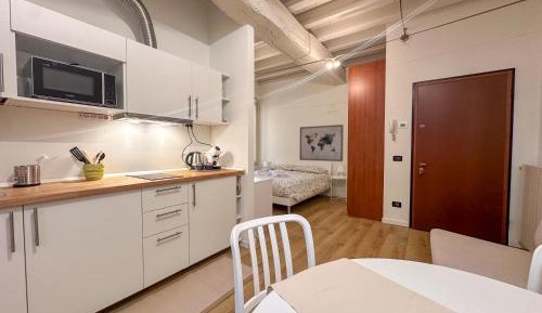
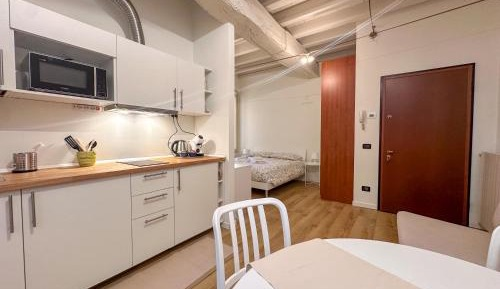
- wall art [298,123,345,162]
